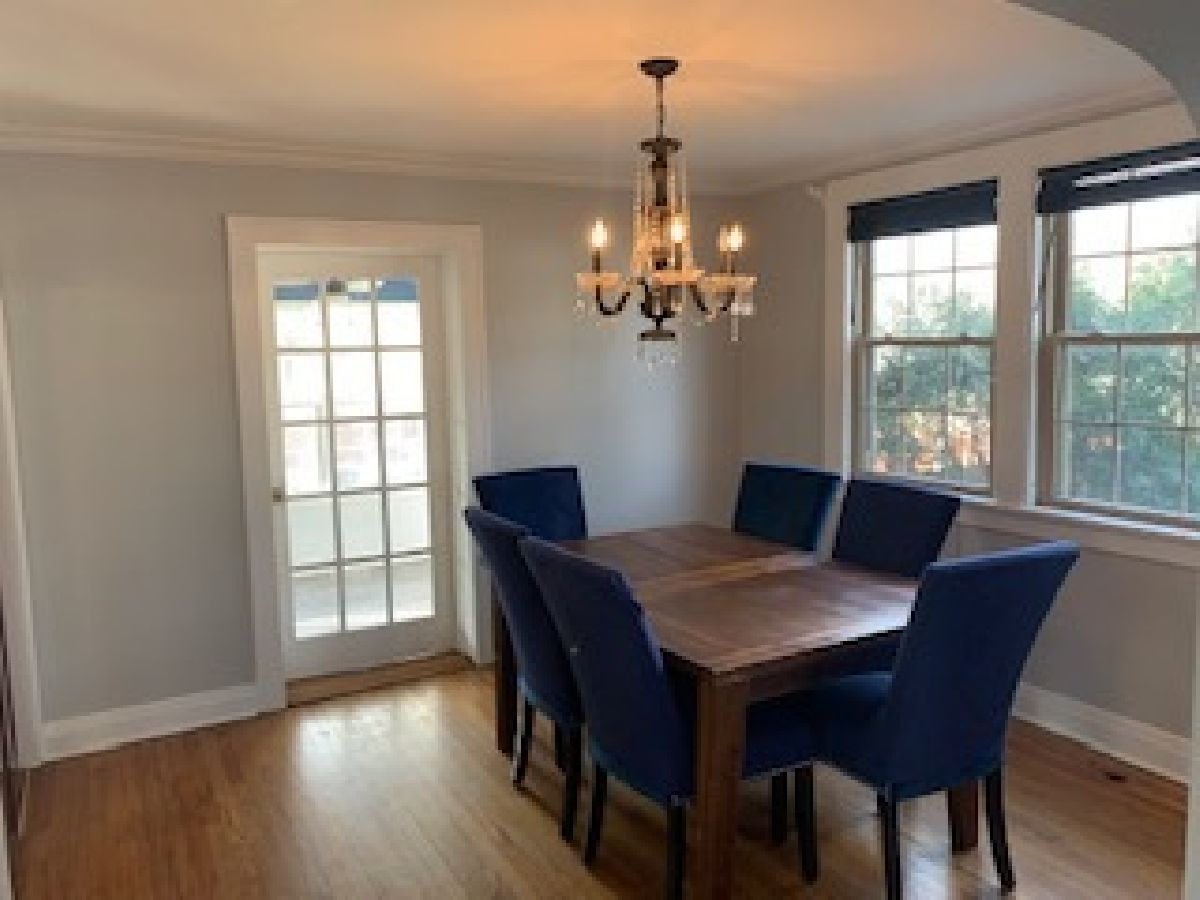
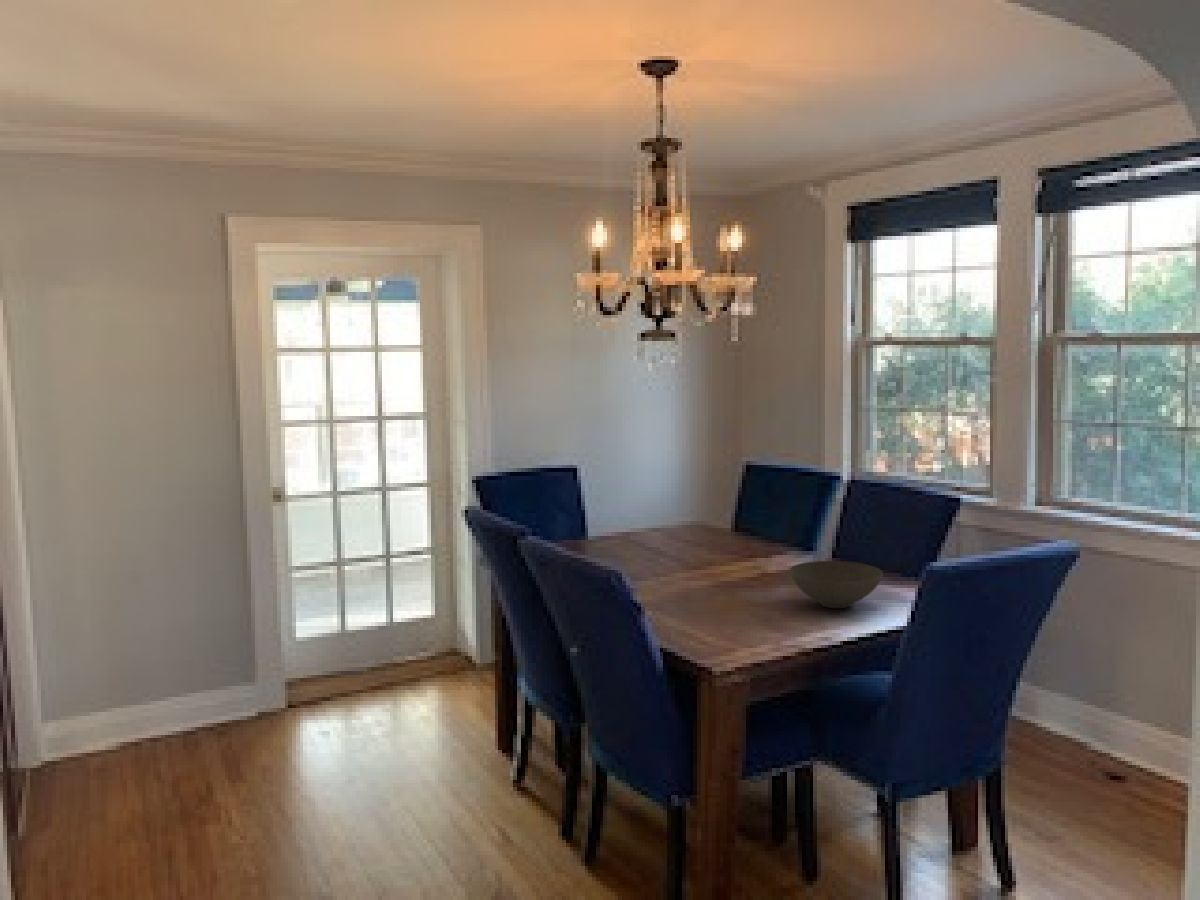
+ bowl [788,560,884,609]
